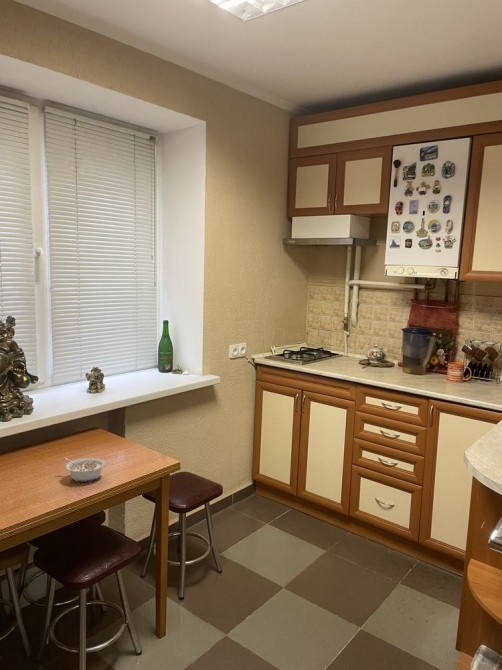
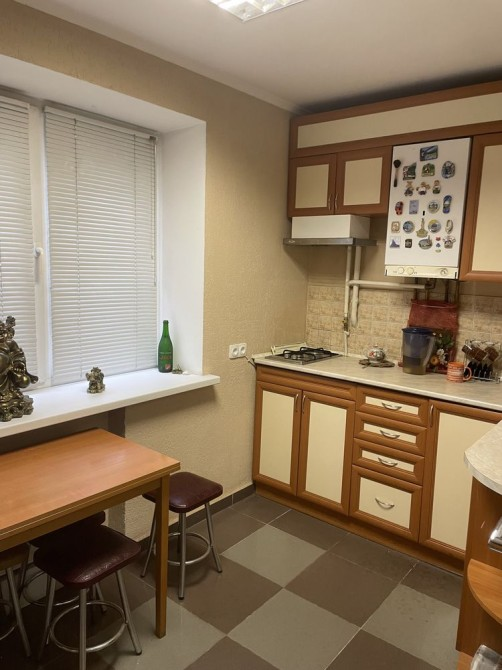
- legume [62,457,107,483]
